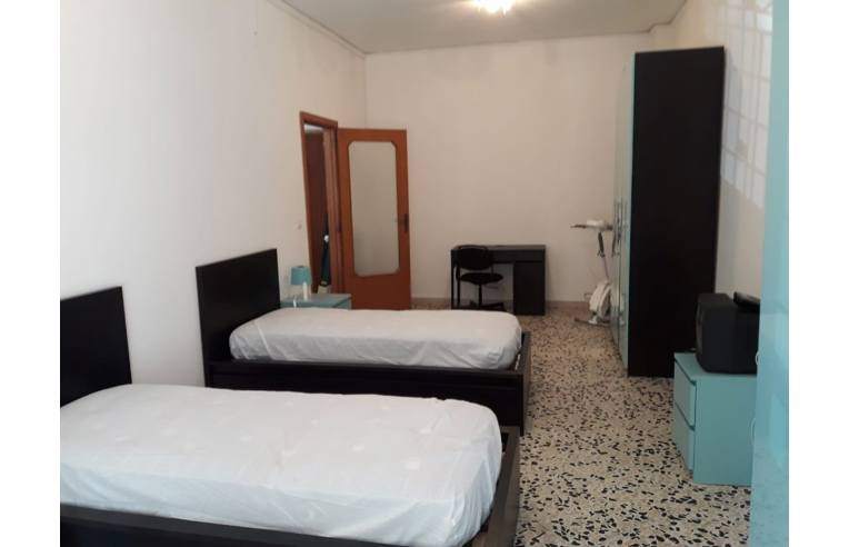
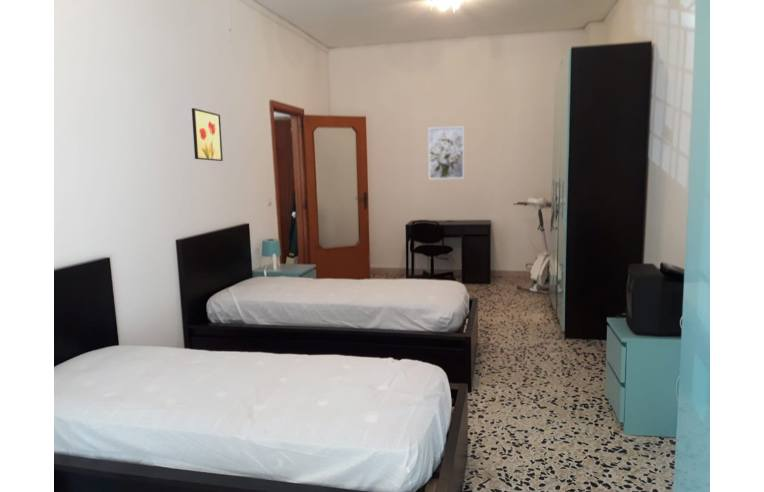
+ wall art [427,125,465,181]
+ wall art [191,107,224,162]
